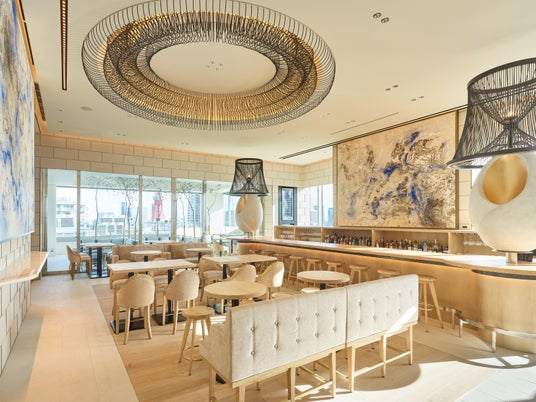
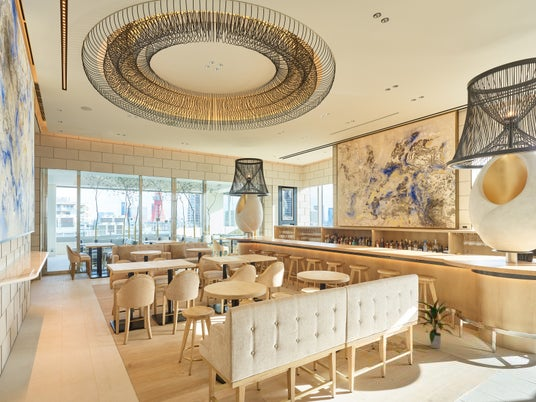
+ indoor plant [416,299,454,350]
